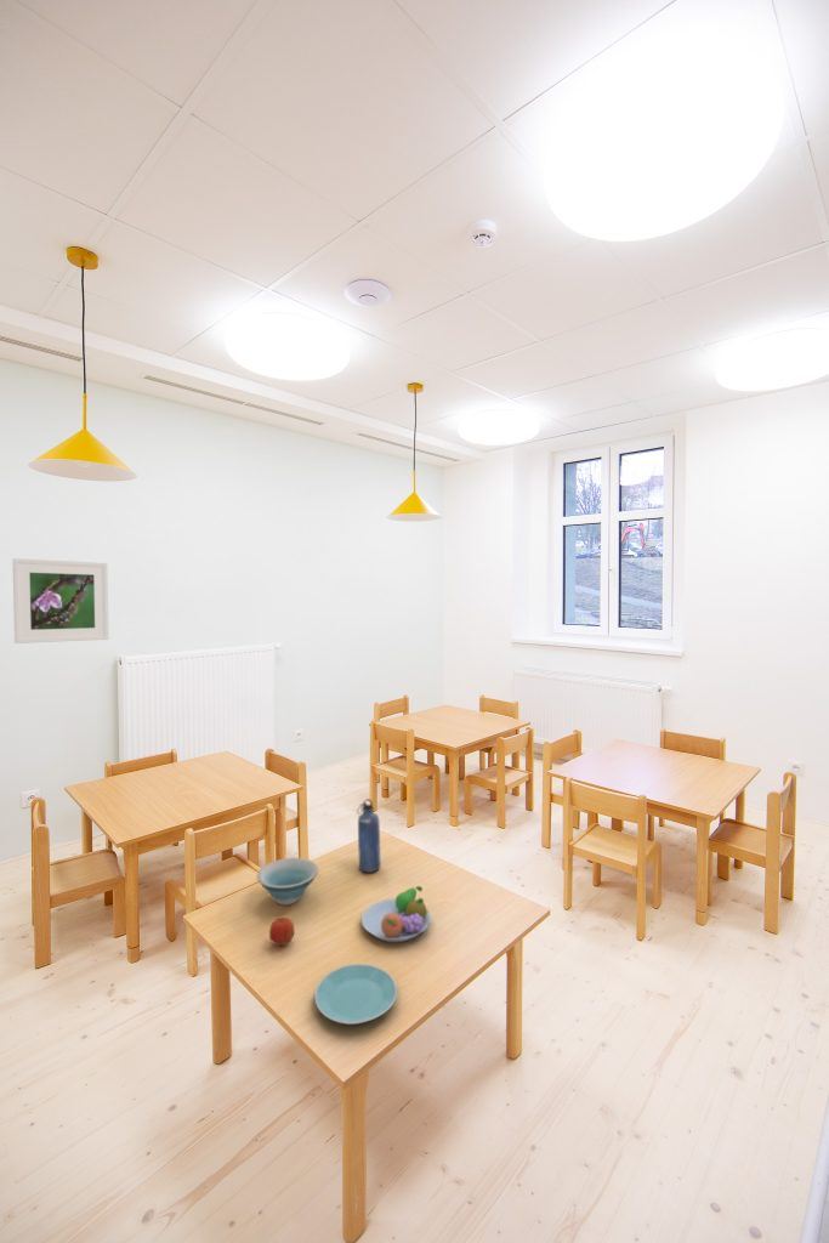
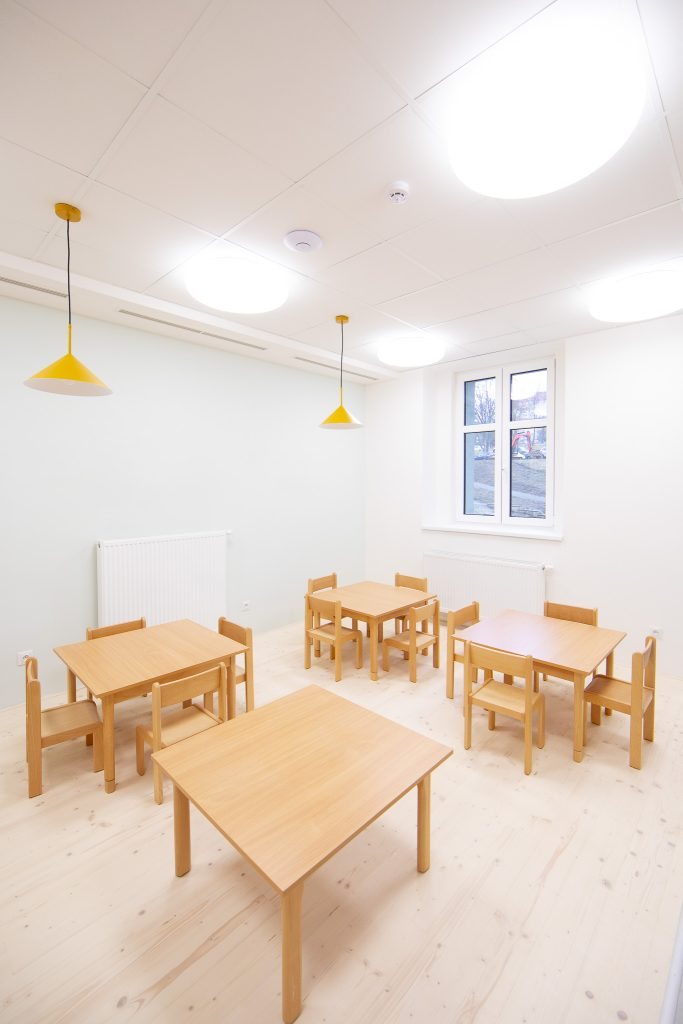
- apple [268,916,296,947]
- plate [313,963,398,1026]
- bowl [256,857,319,906]
- fruit bowl [360,885,432,943]
- water bottle [356,798,382,874]
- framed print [12,557,110,645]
